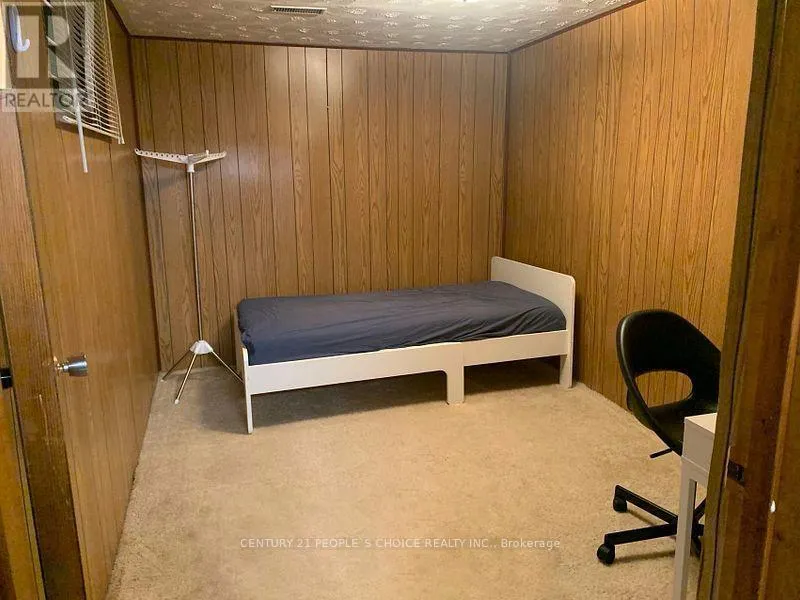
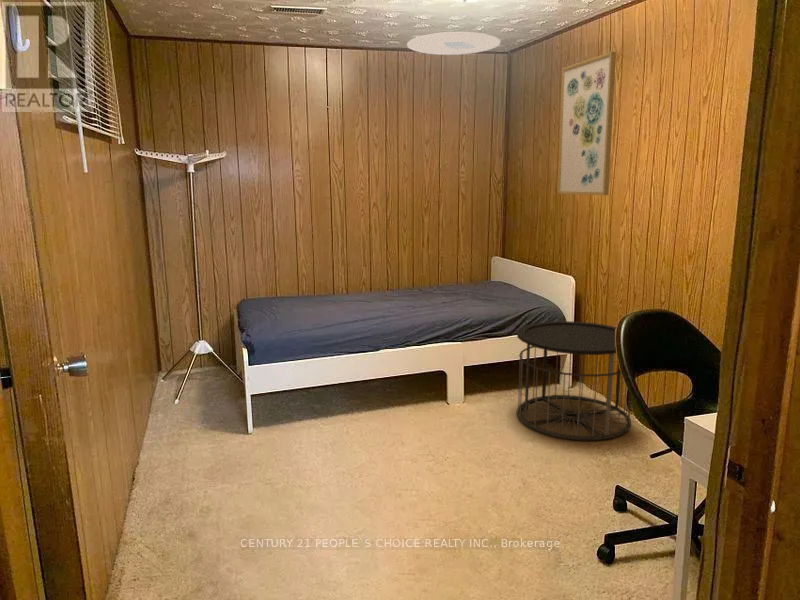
+ ceiling light [406,31,501,56]
+ wall art [557,51,617,196]
+ side table [516,320,632,441]
